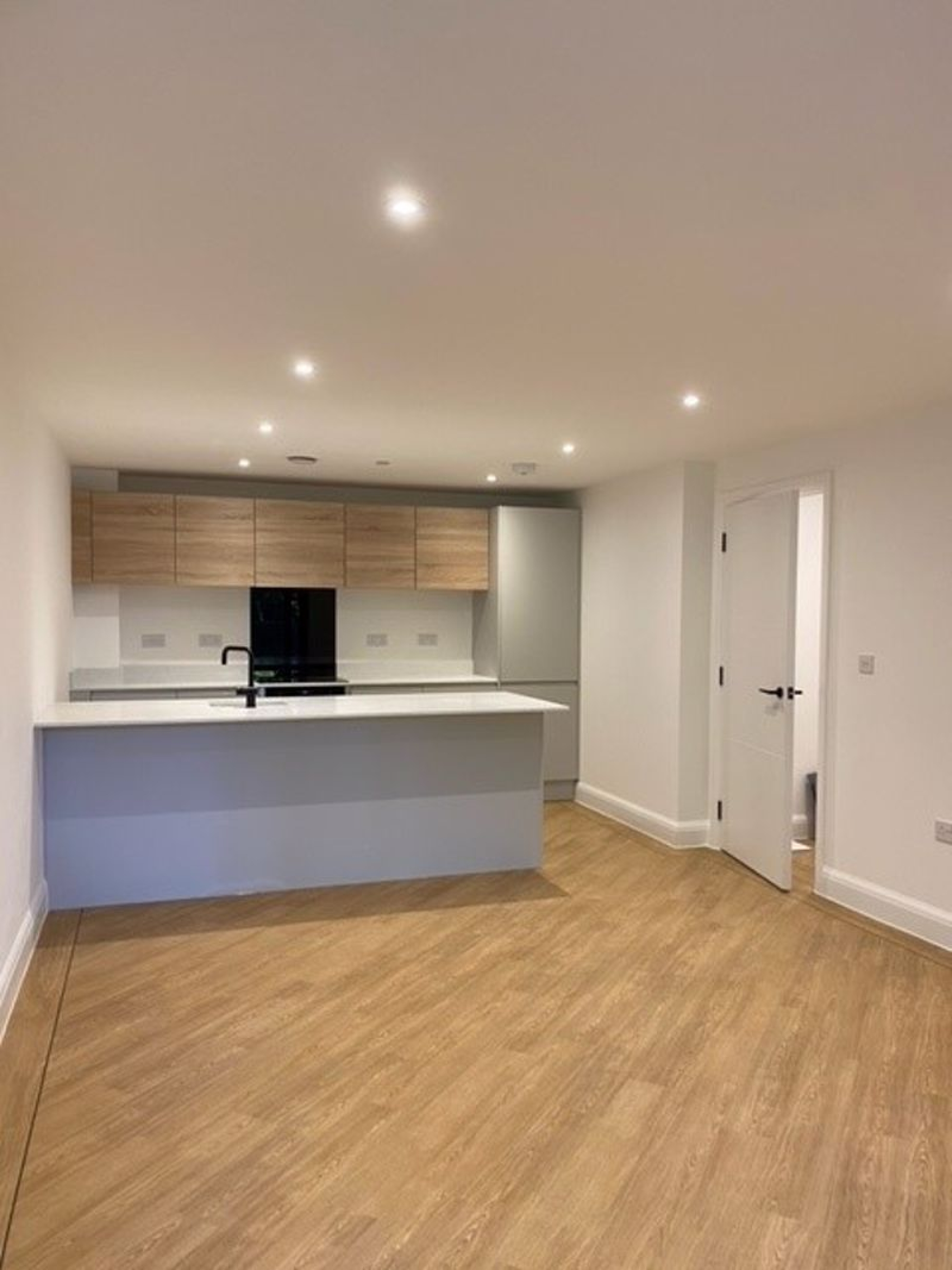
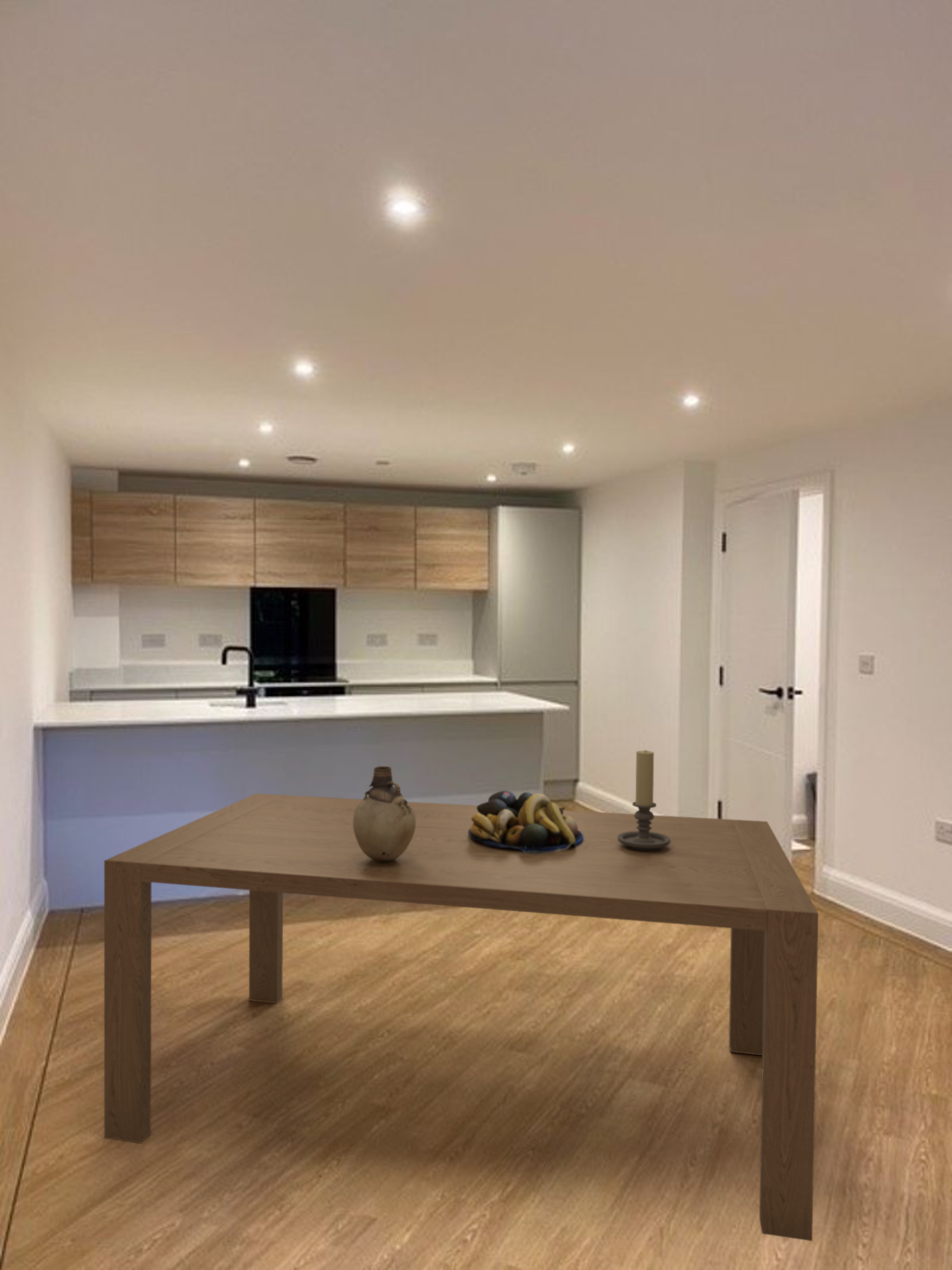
+ candle holder [618,749,671,850]
+ vase [353,766,416,861]
+ dining table [104,793,819,1241]
+ fruit bowl [468,790,583,854]
